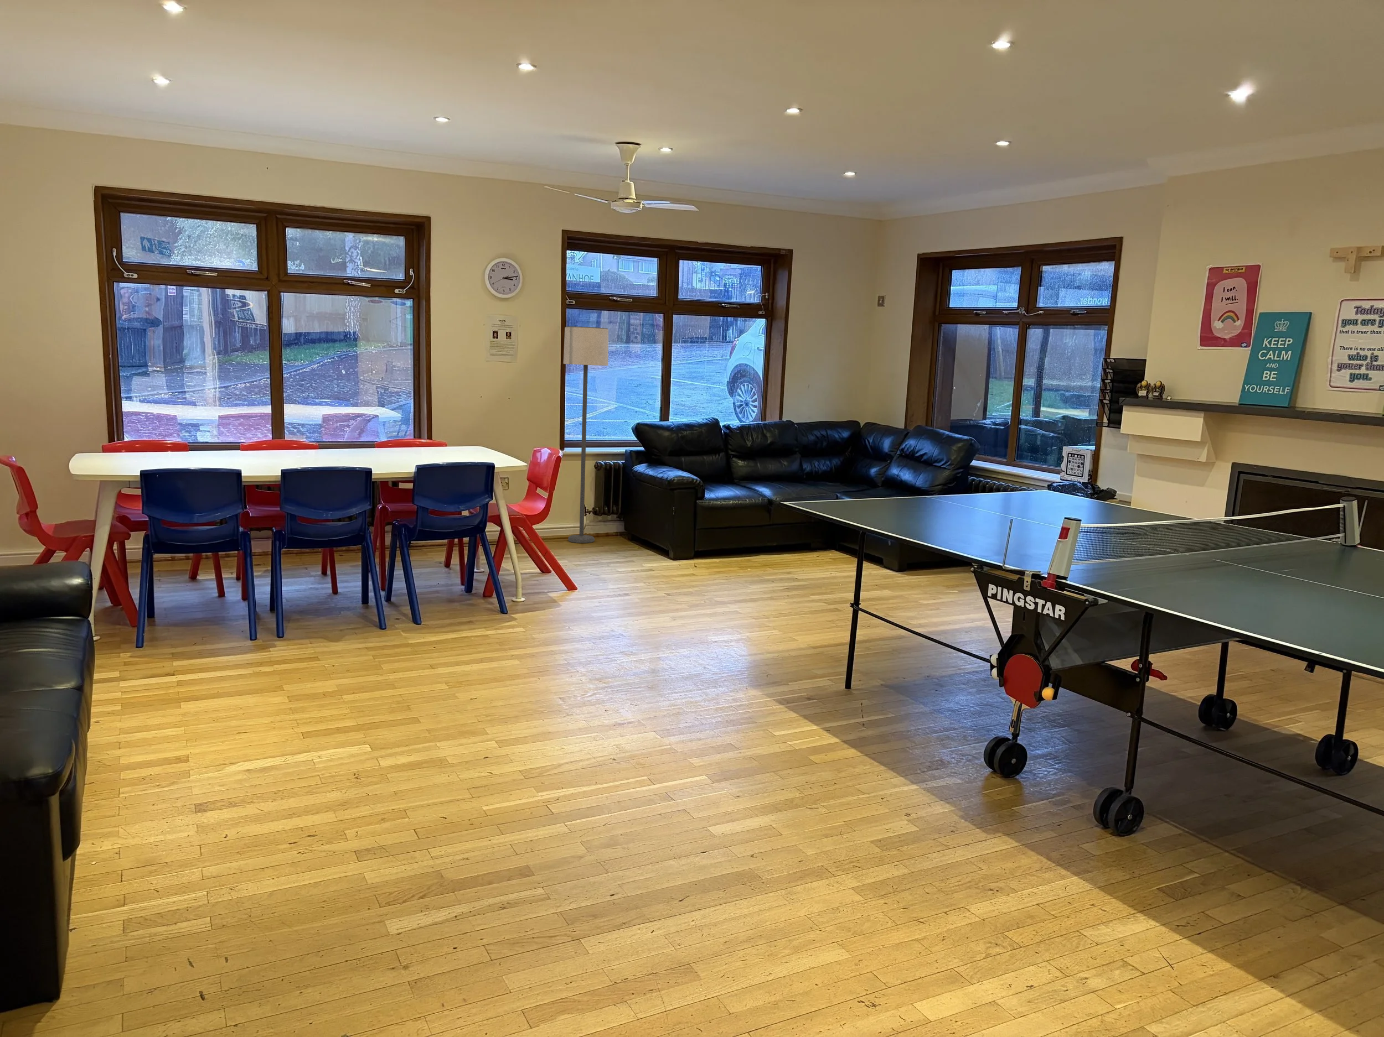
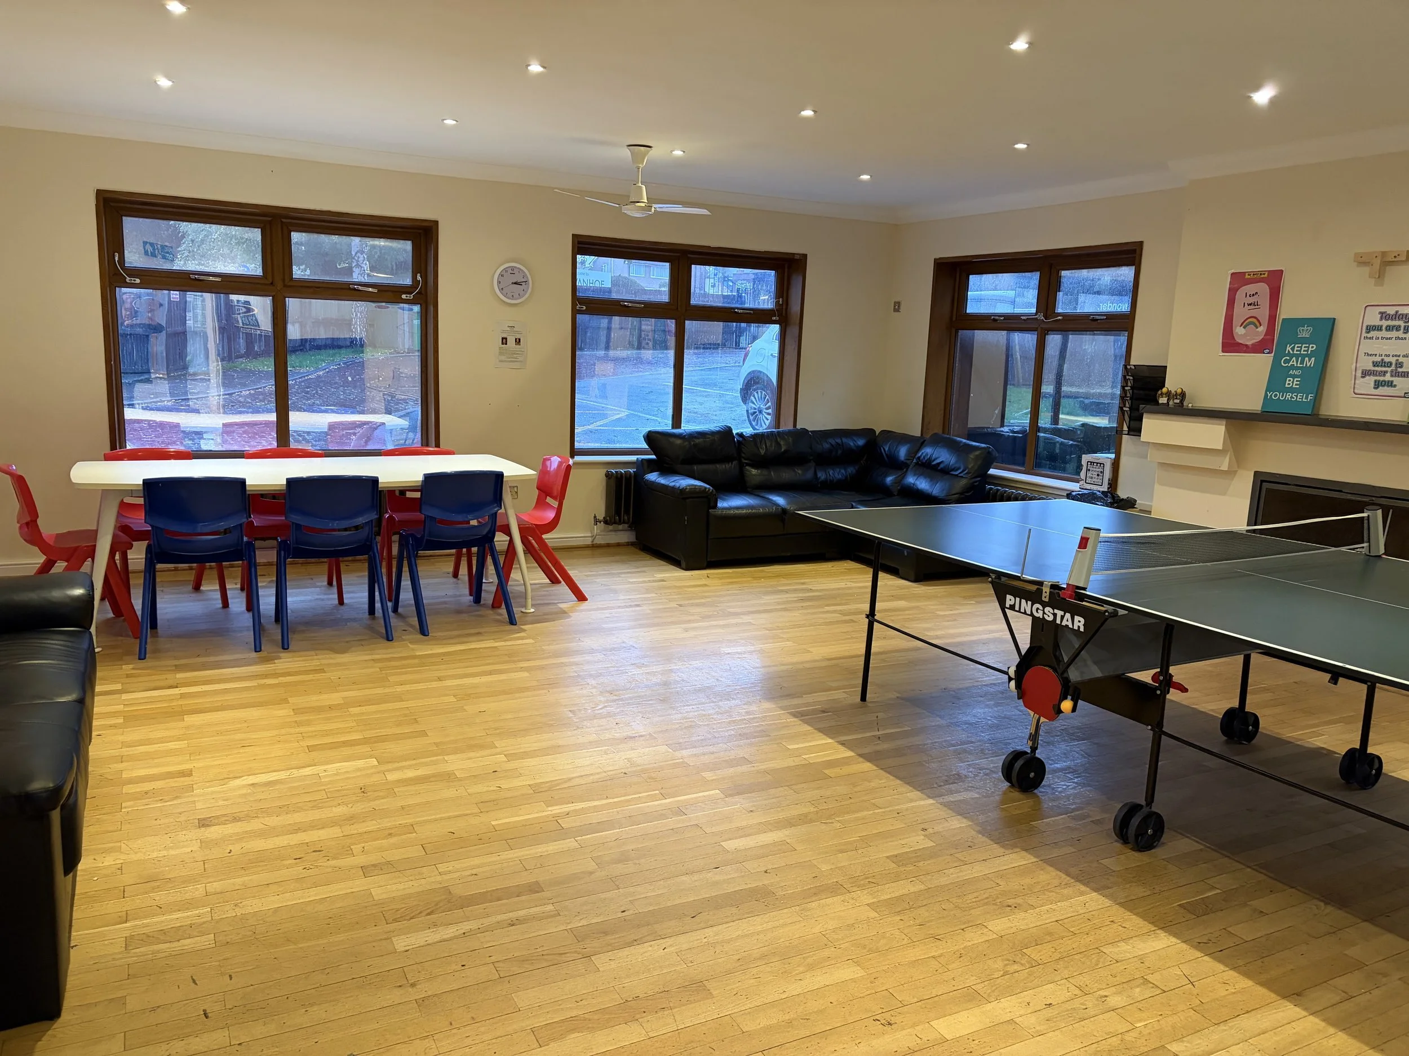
- lamp [563,326,609,544]
